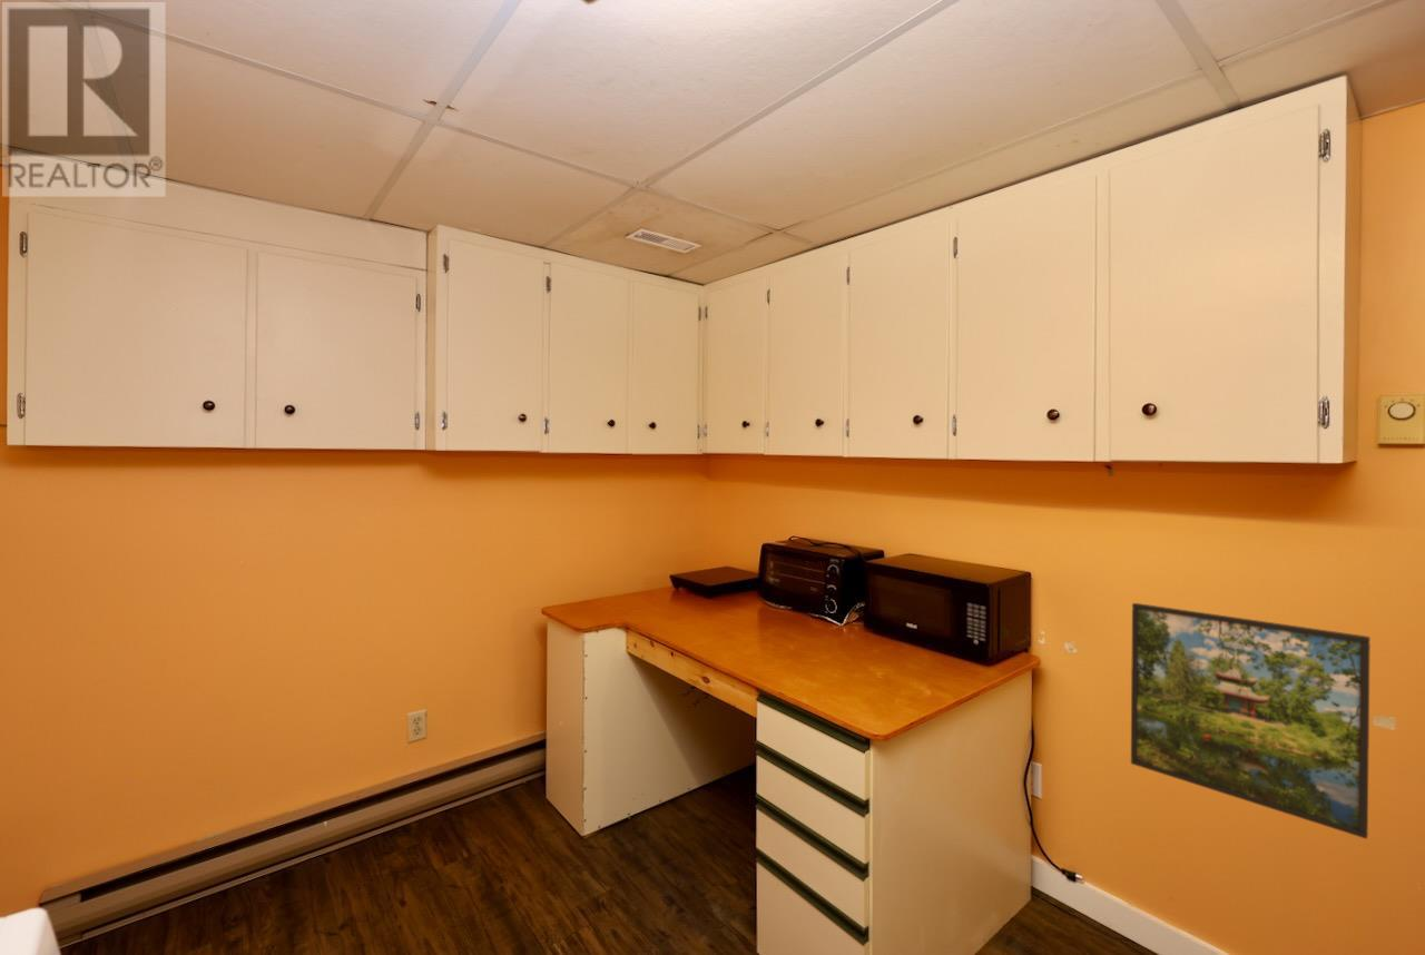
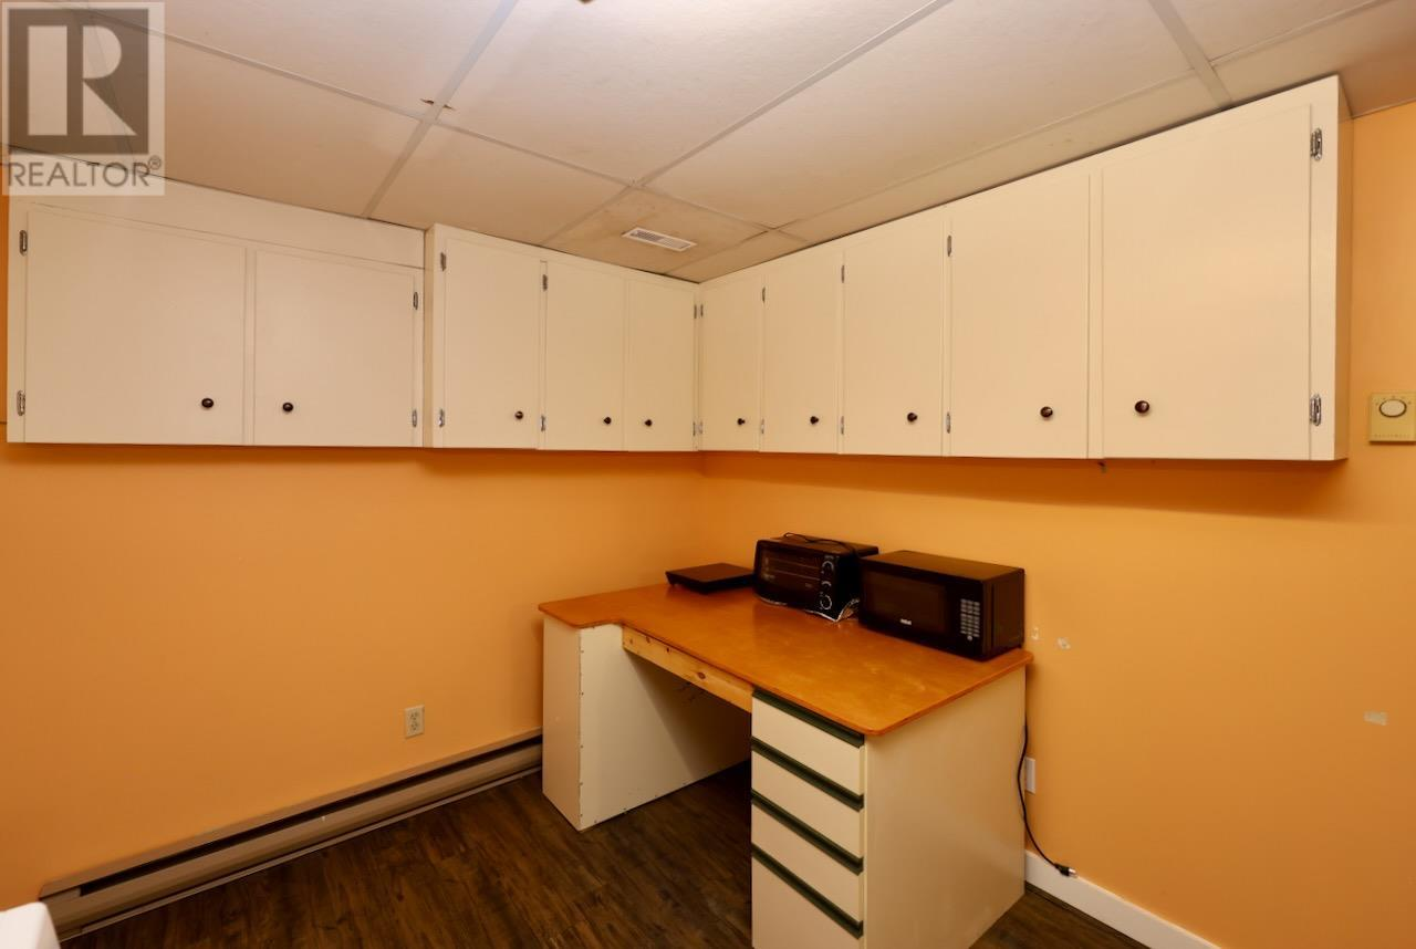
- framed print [1130,602,1372,840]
